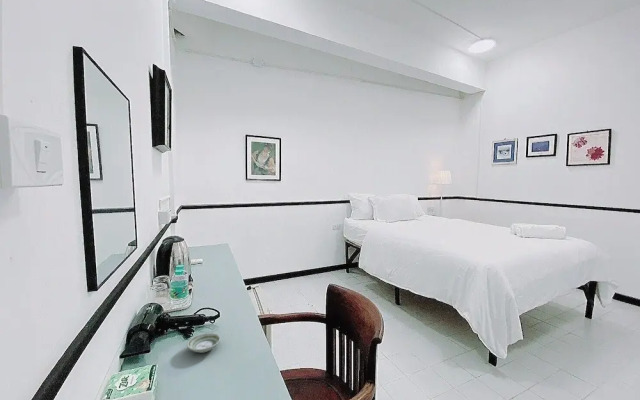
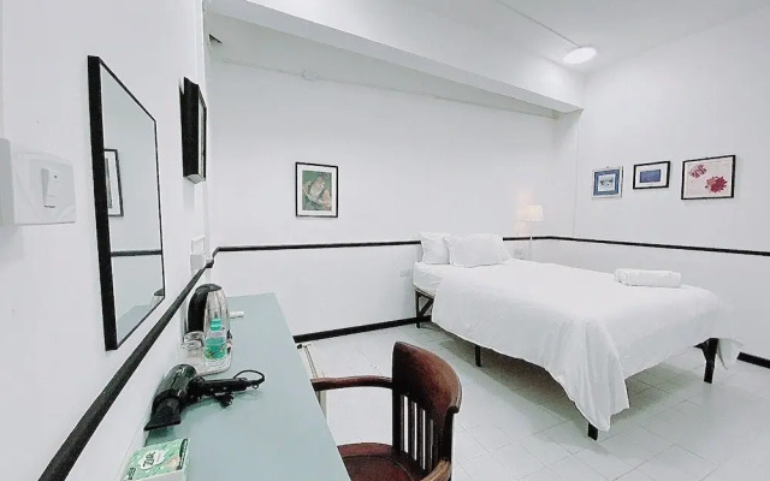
- saucer [186,332,222,354]
